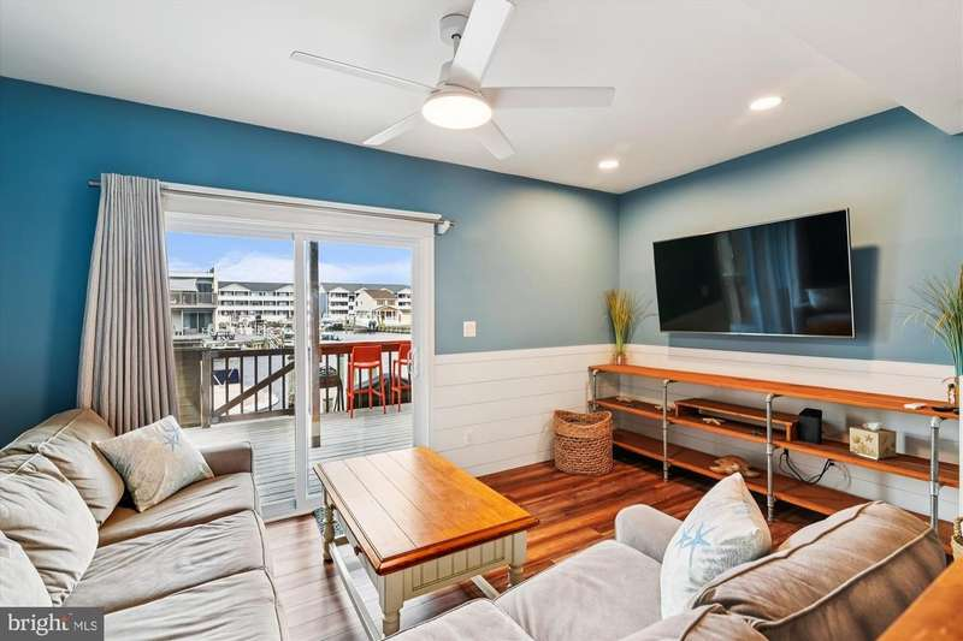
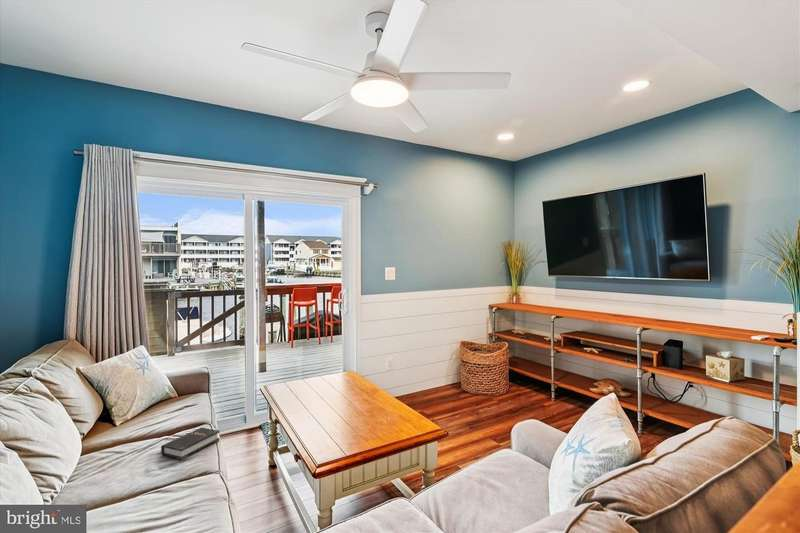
+ hardback book [160,427,221,461]
